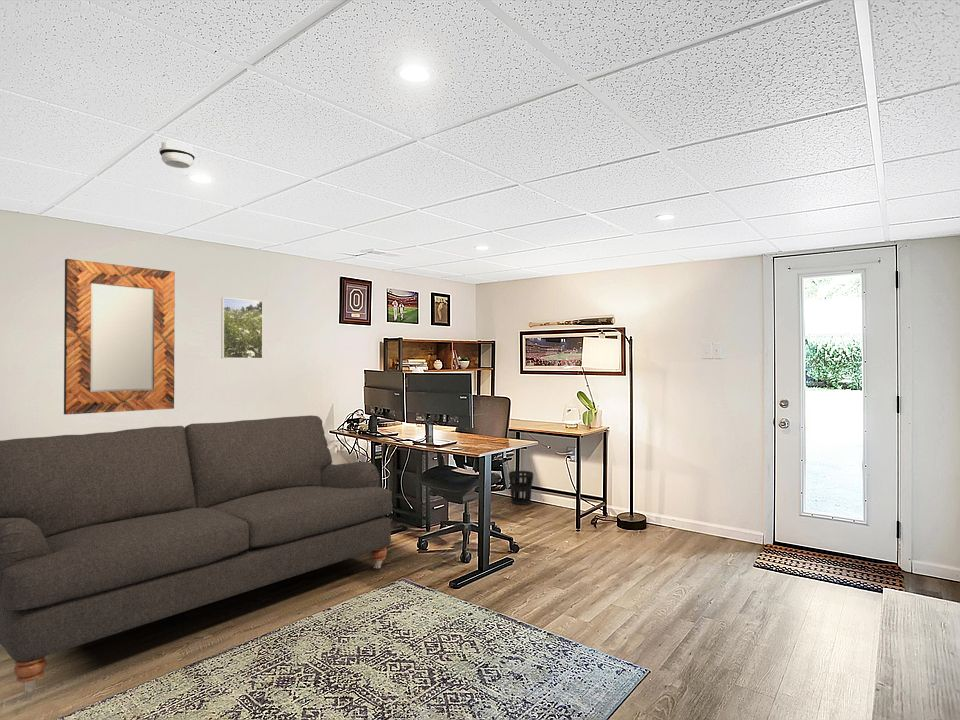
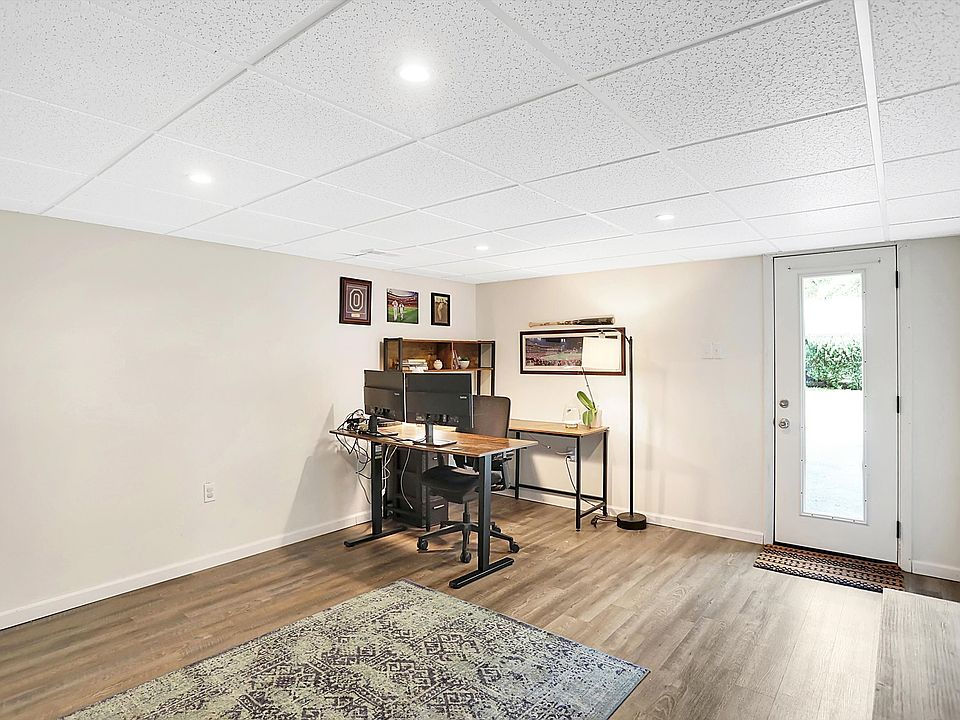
- home mirror [63,258,176,416]
- smoke detector [158,140,196,169]
- sofa [0,415,393,696]
- wastebasket [508,470,534,506]
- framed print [220,297,264,360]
